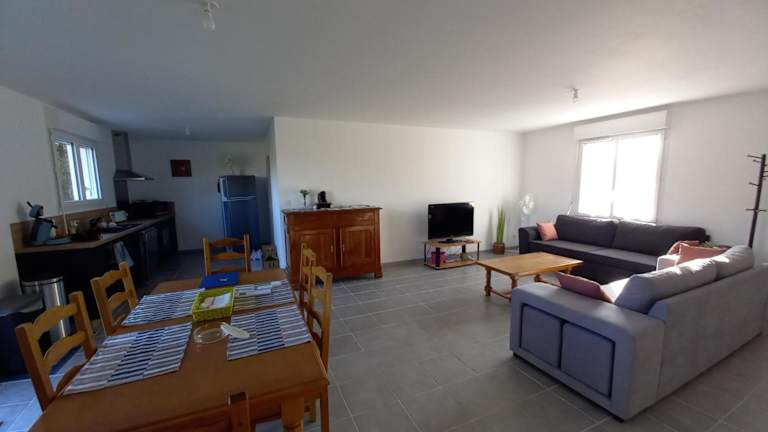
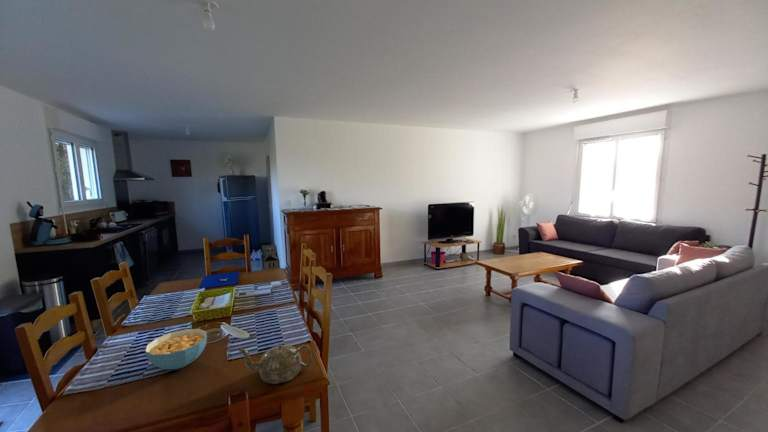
+ cereal bowl [144,328,208,370]
+ teapot [238,344,313,385]
